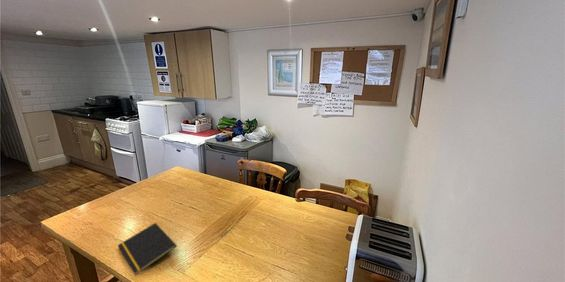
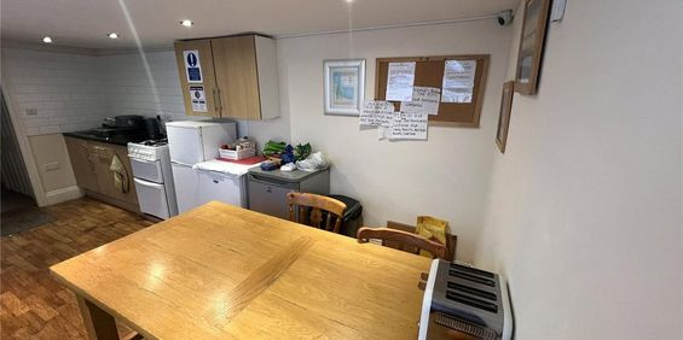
- notepad [117,222,178,276]
